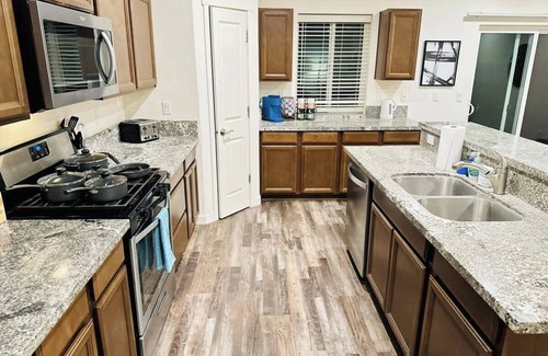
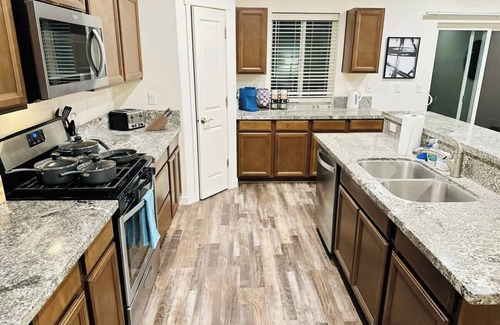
+ knife block [145,107,173,132]
